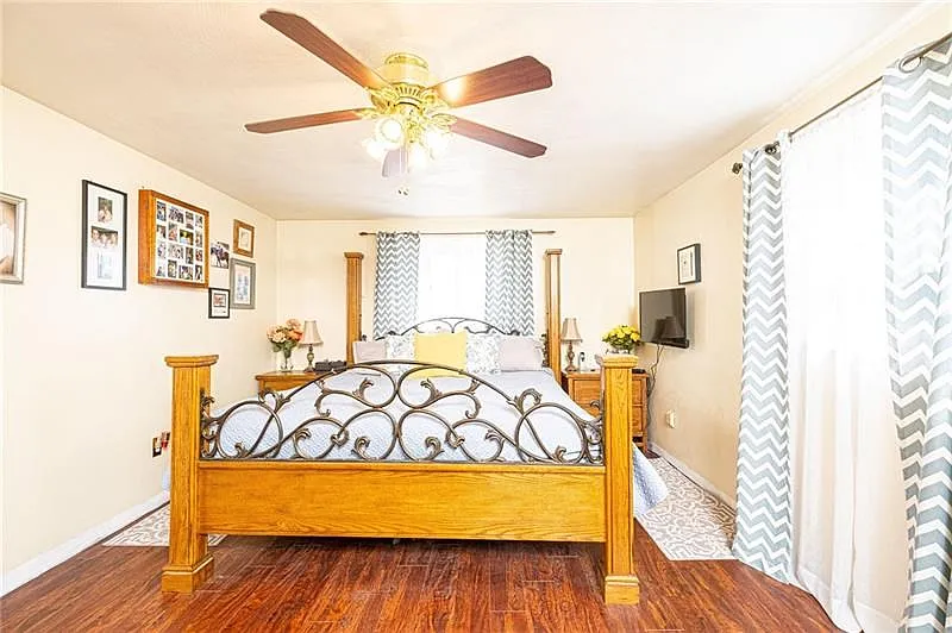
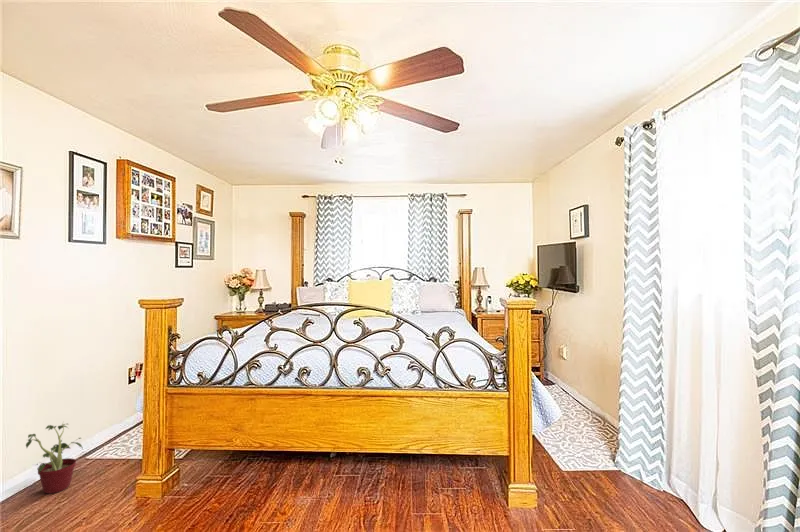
+ potted plant [25,420,84,495]
